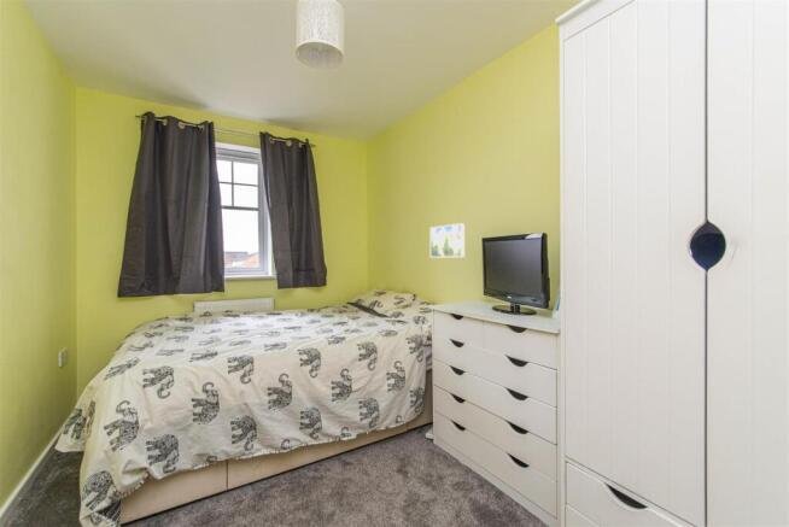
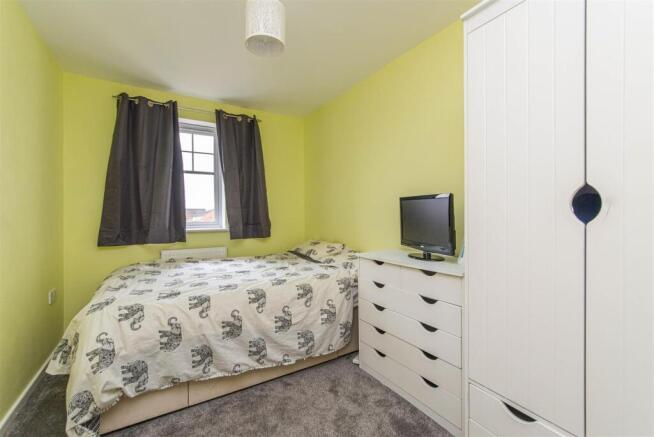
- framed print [429,222,466,259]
